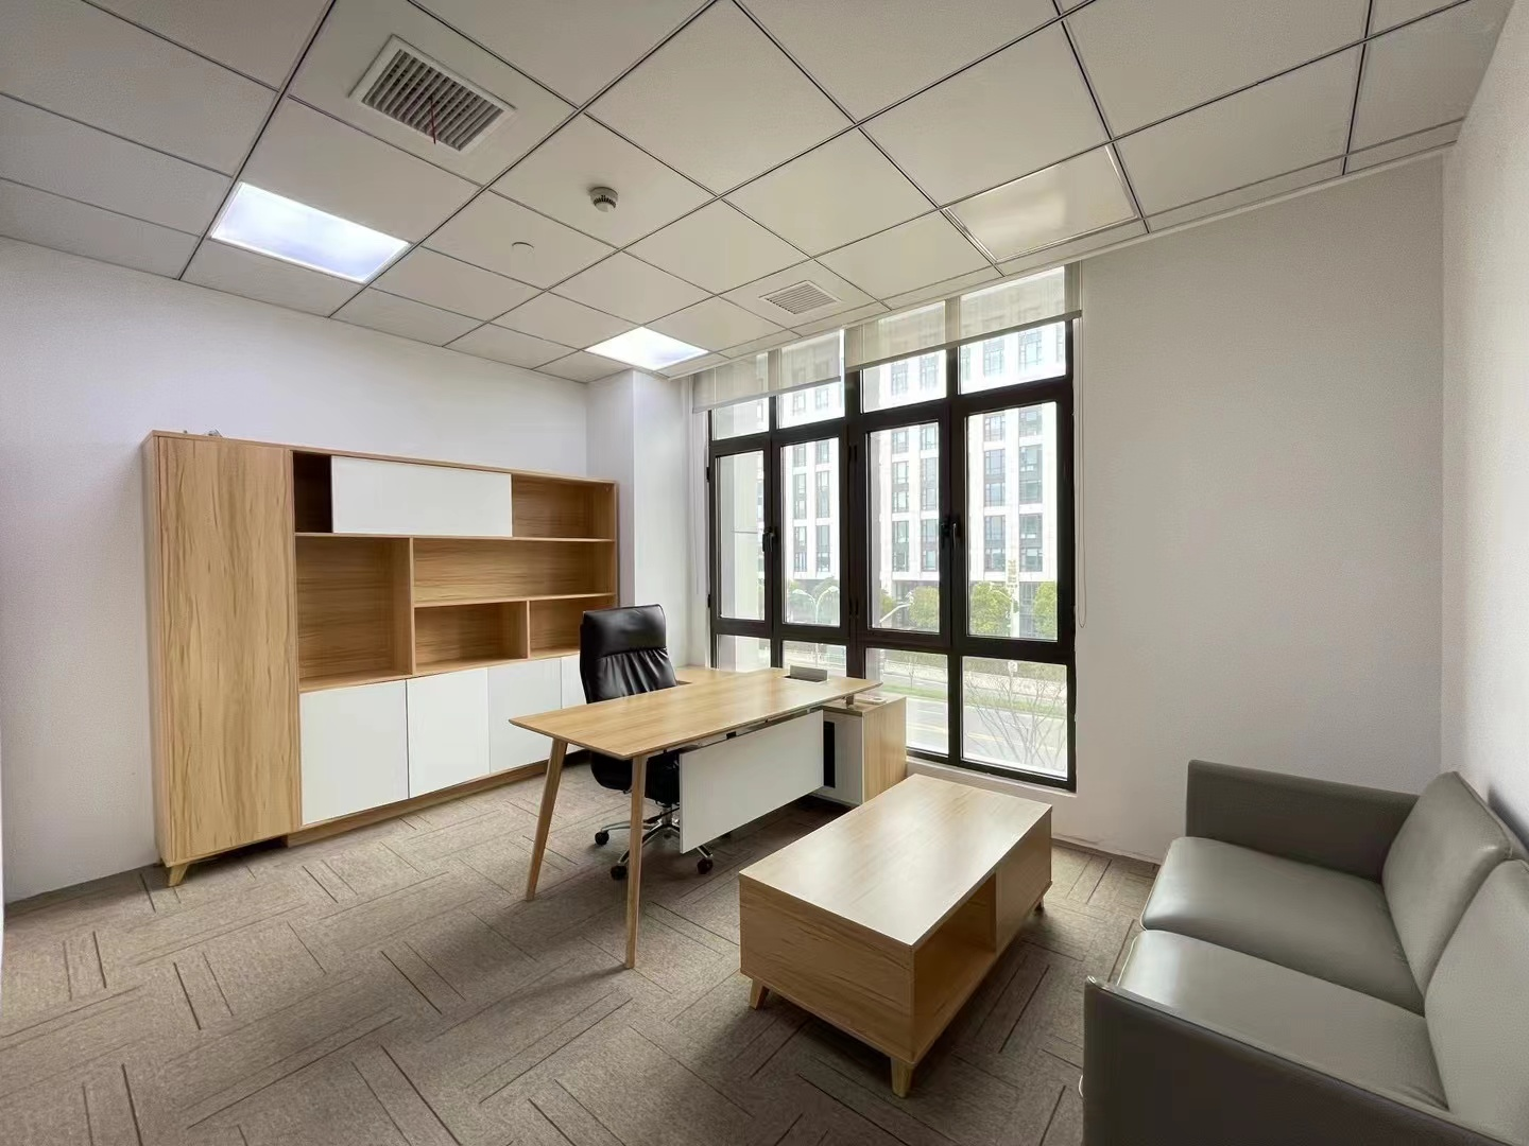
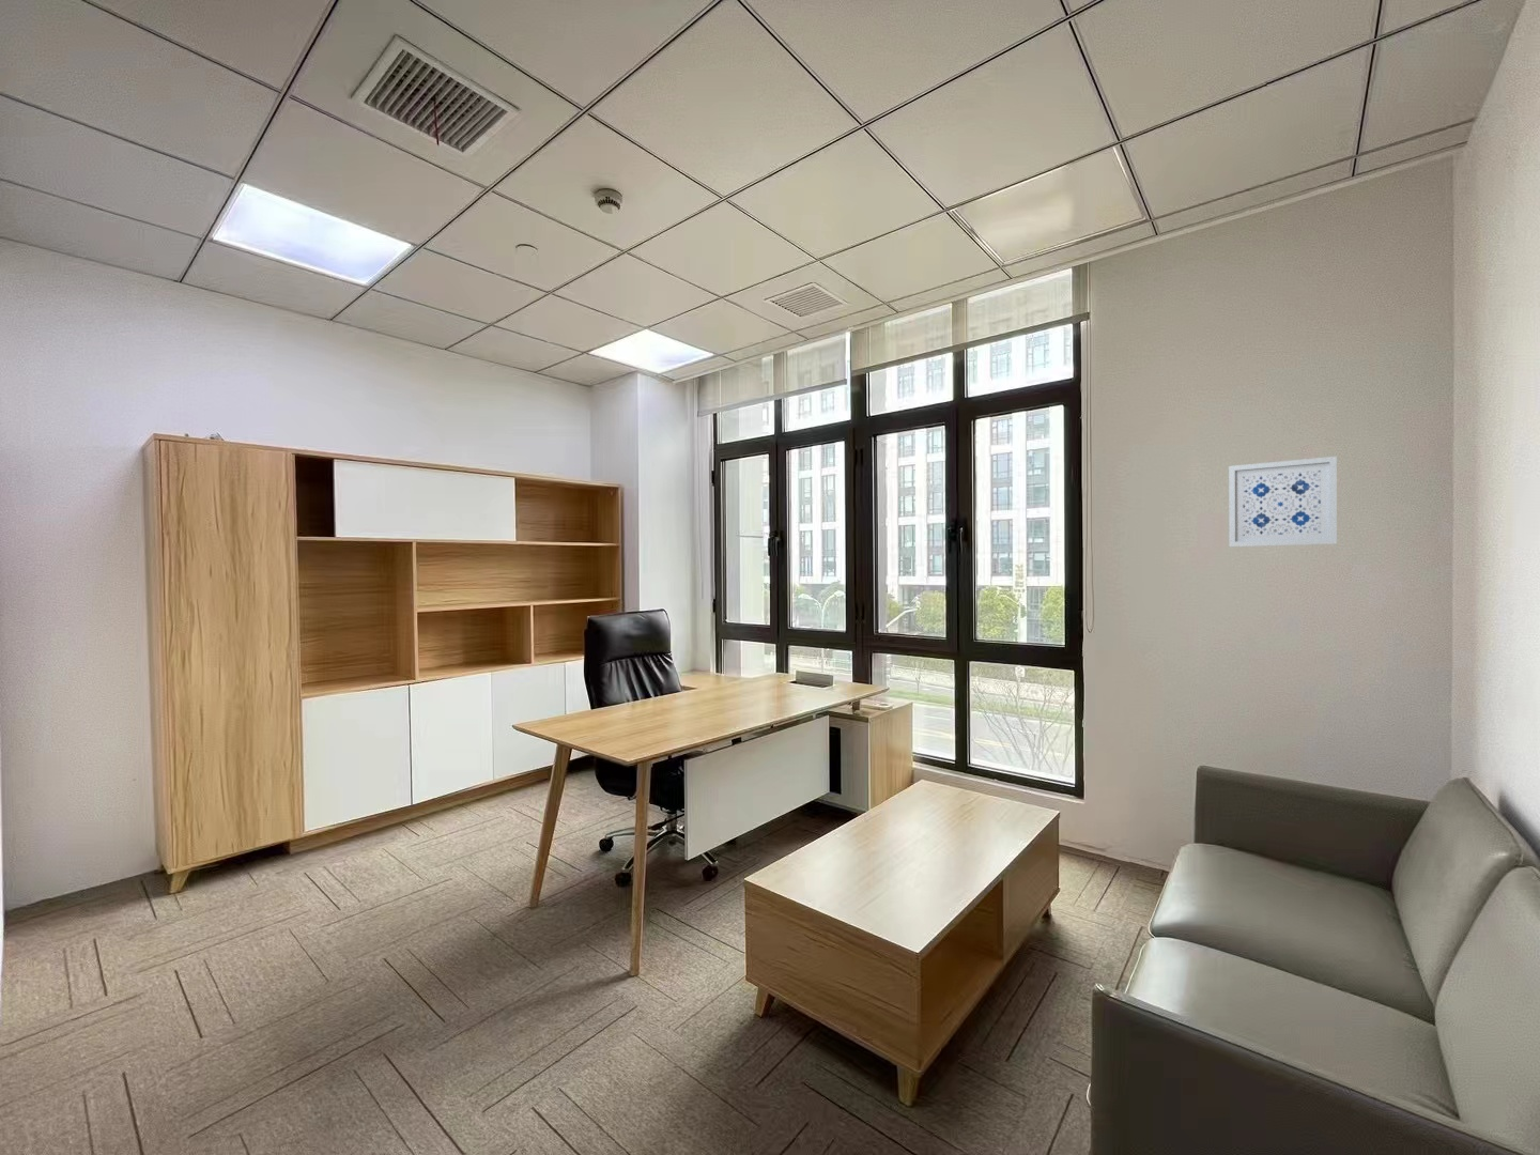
+ wall art [1227,456,1337,547]
